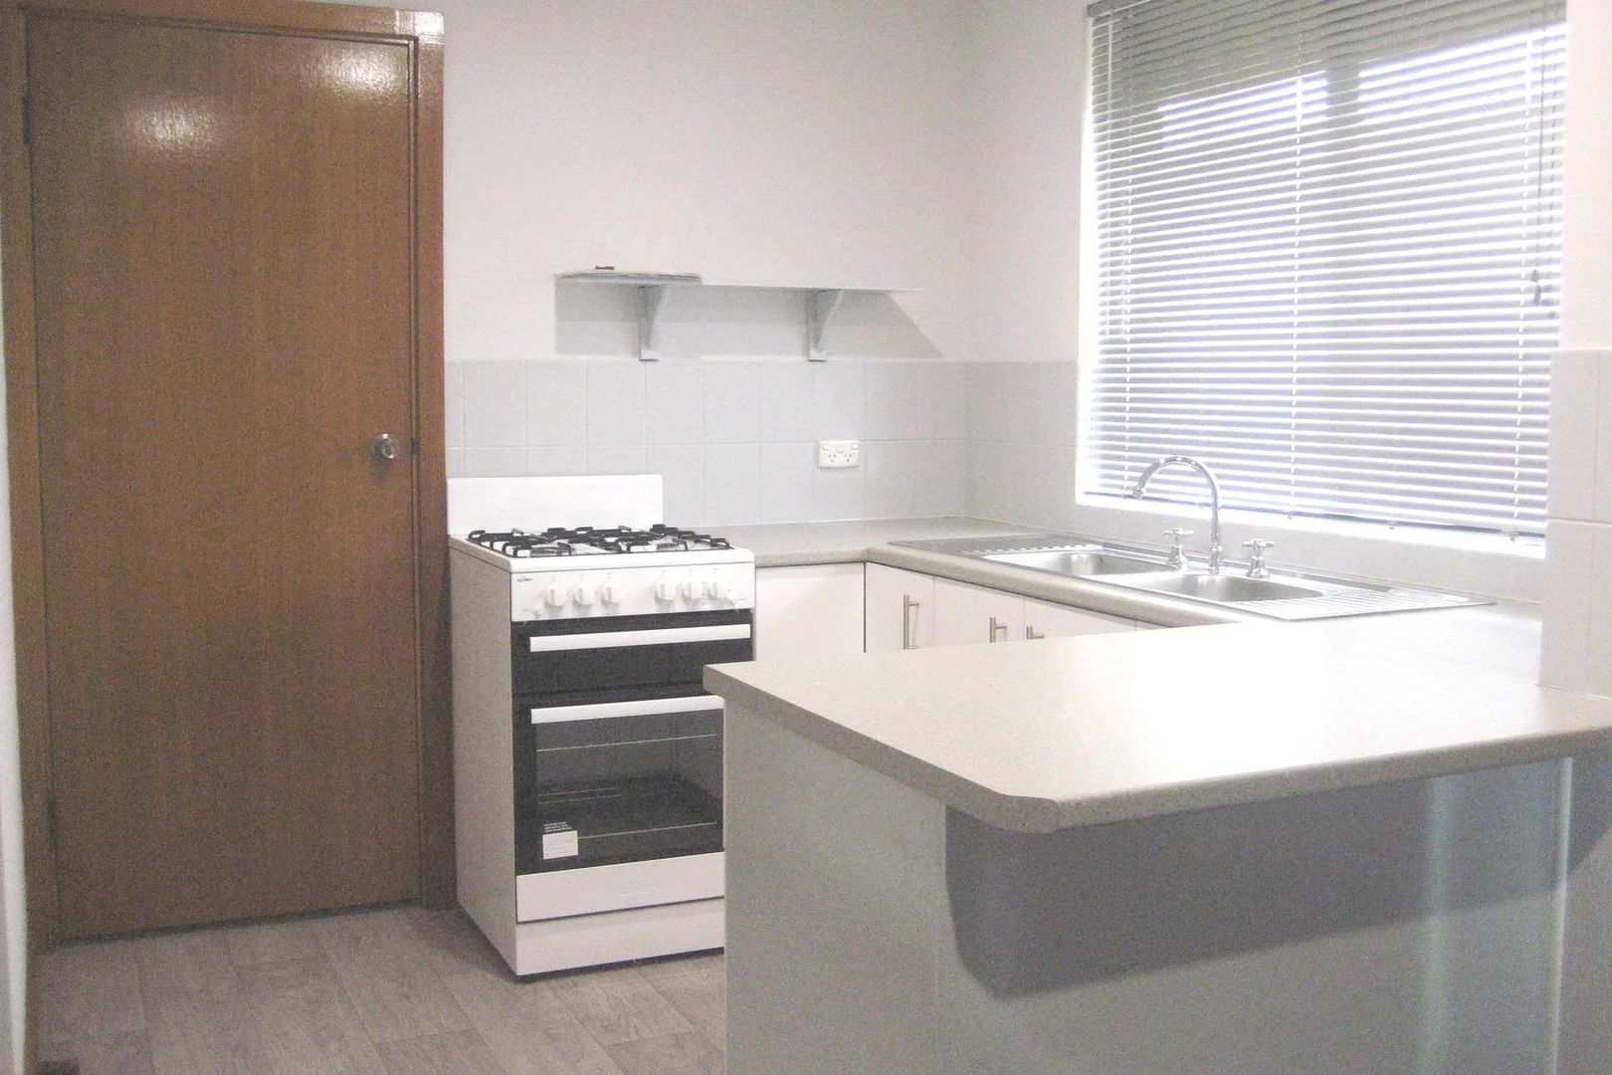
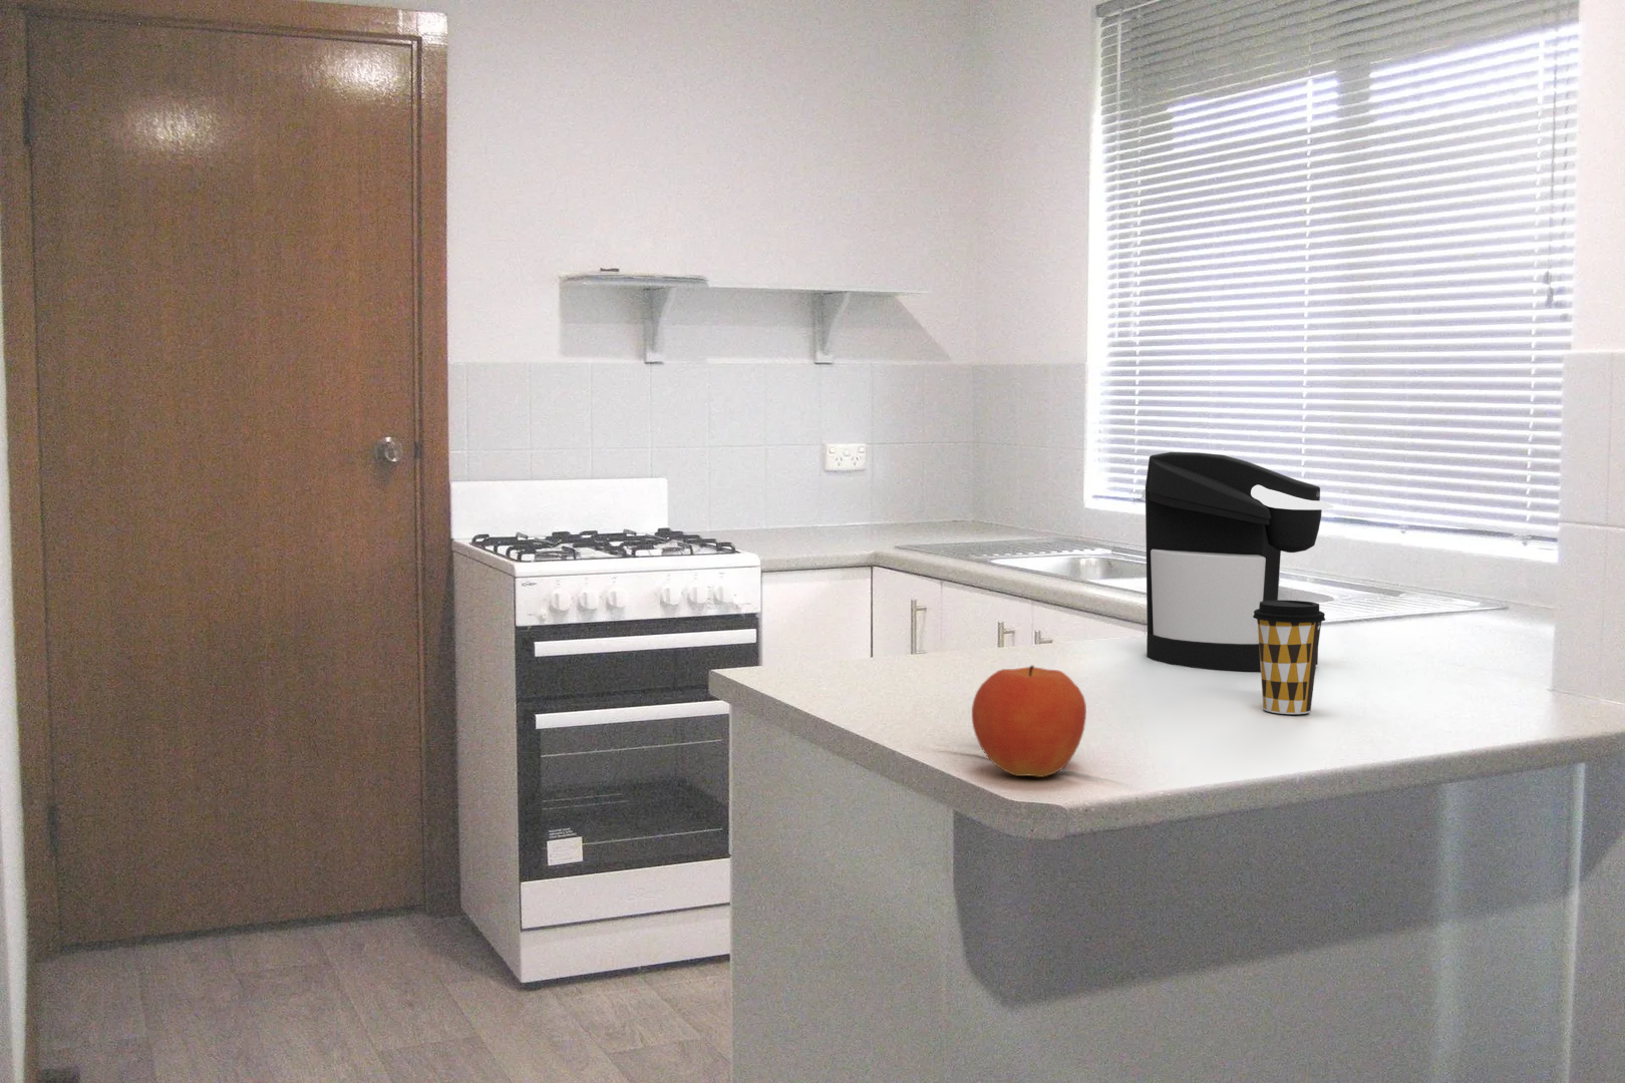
+ coffee cup [1253,598,1326,716]
+ fruit [971,665,1087,778]
+ coffee maker [1145,451,1334,672]
